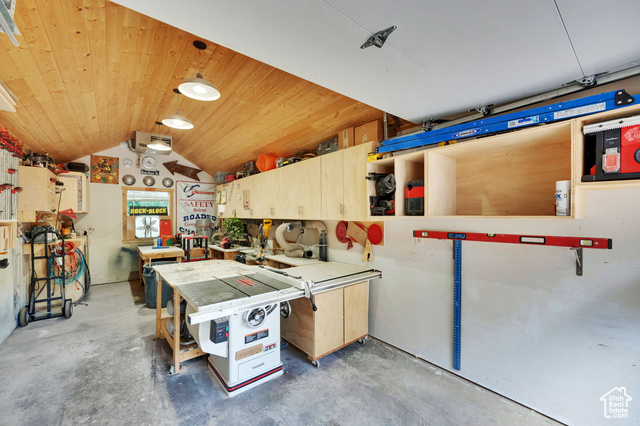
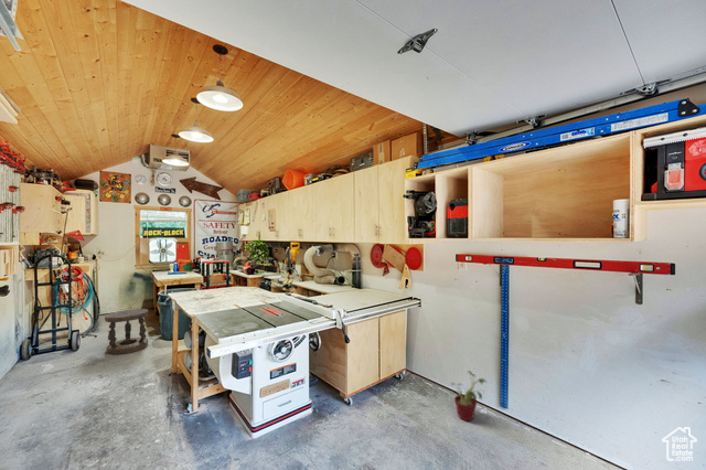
+ stool [104,308,149,355]
+ potted plant [450,370,488,421]
